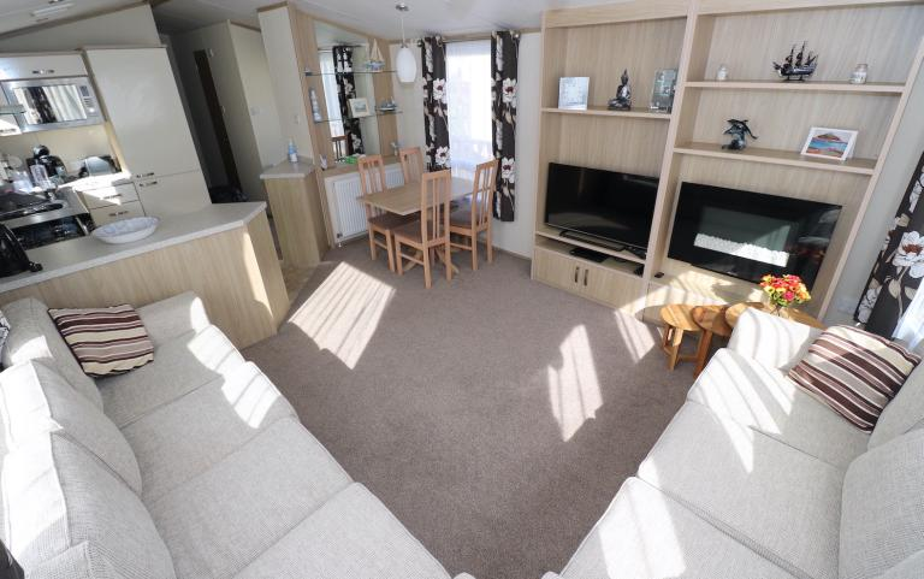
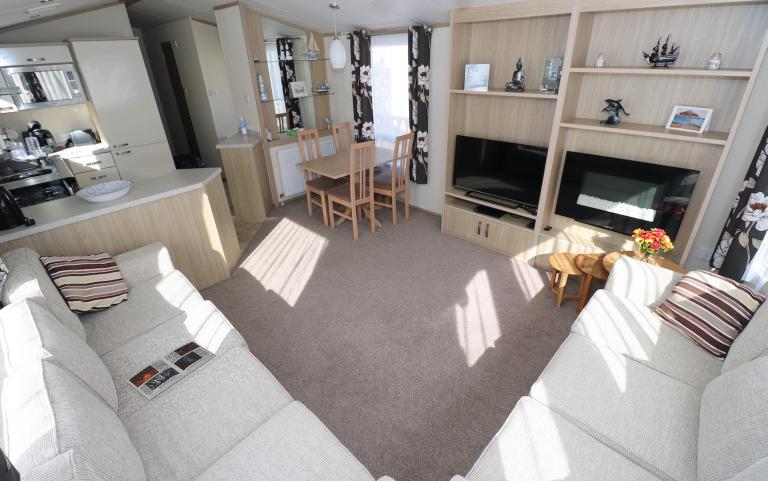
+ magazine [126,340,217,401]
